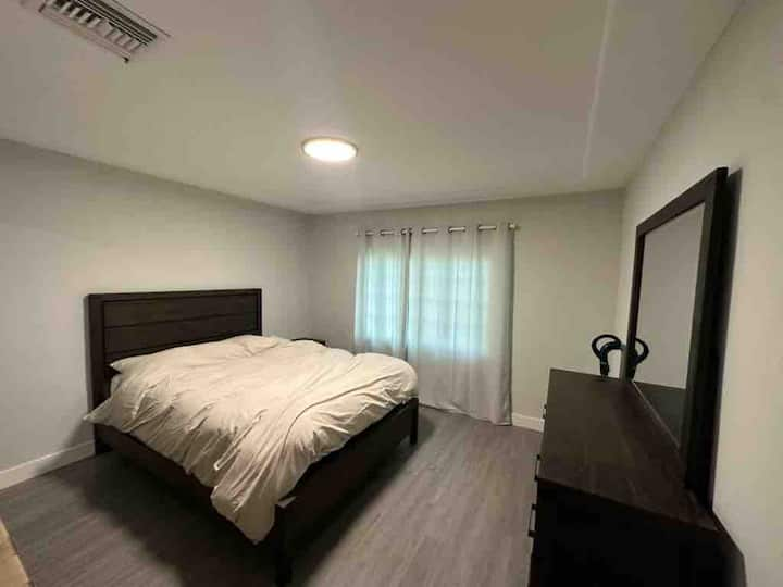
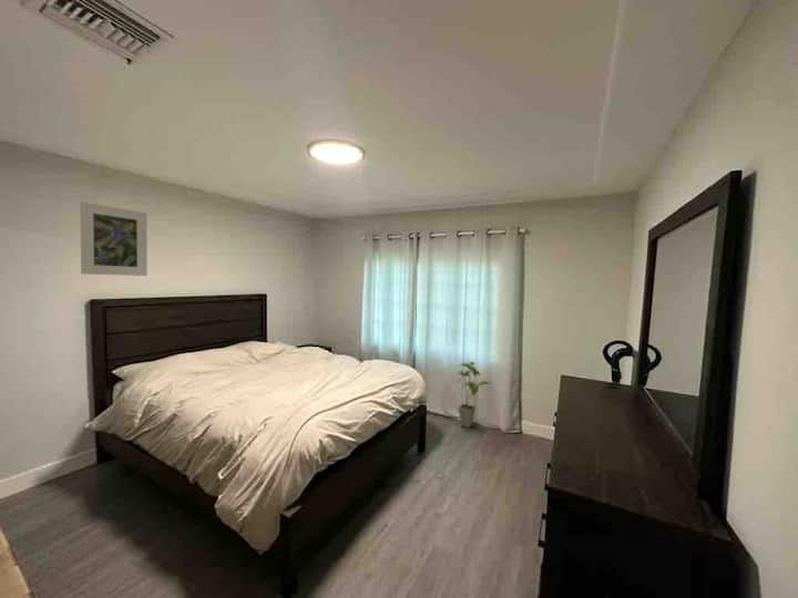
+ house plant [457,361,493,429]
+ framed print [79,200,149,277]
